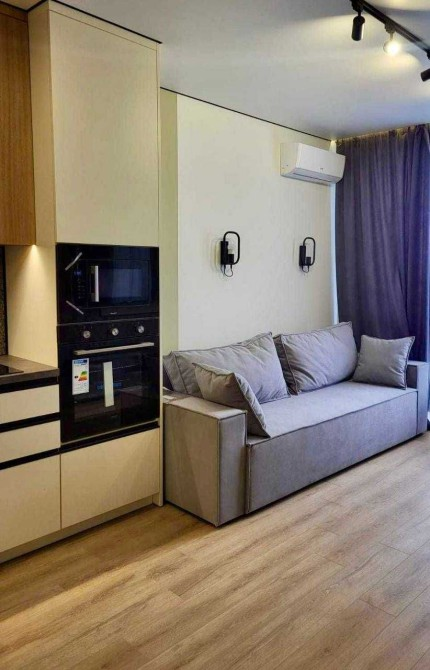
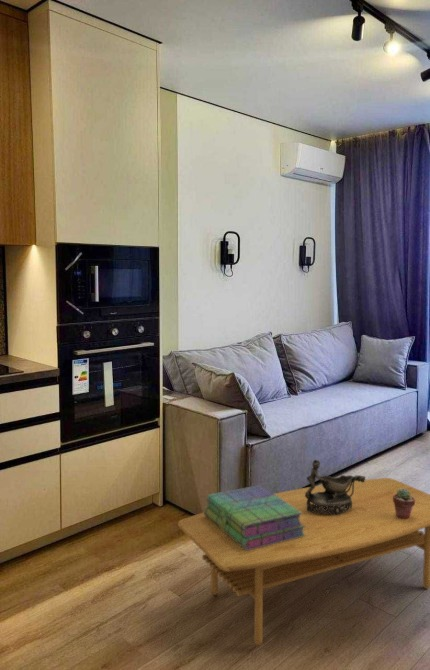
+ stack of books [203,484,305,550]
+ potted succulent [393,488,415,519]
+ coffee table [177,477,430,646]
+ decorative bowl [305,459,366,515]
